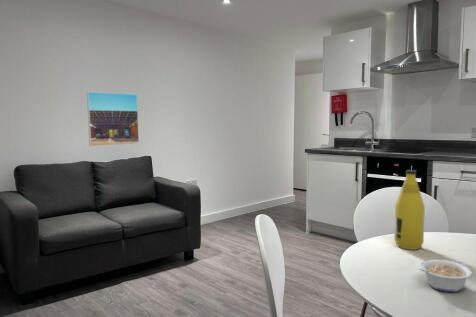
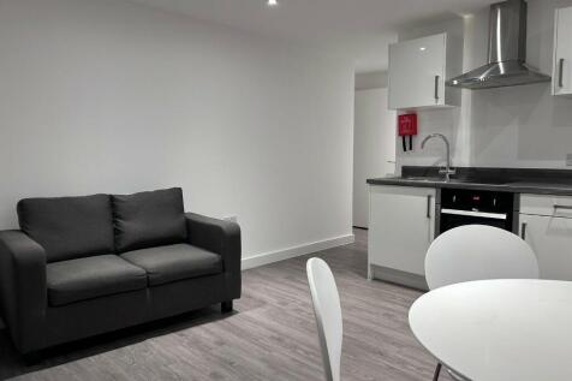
- legume [418,258,473,293]
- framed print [86,91,140,147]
- bottle [393,169,426,251]
